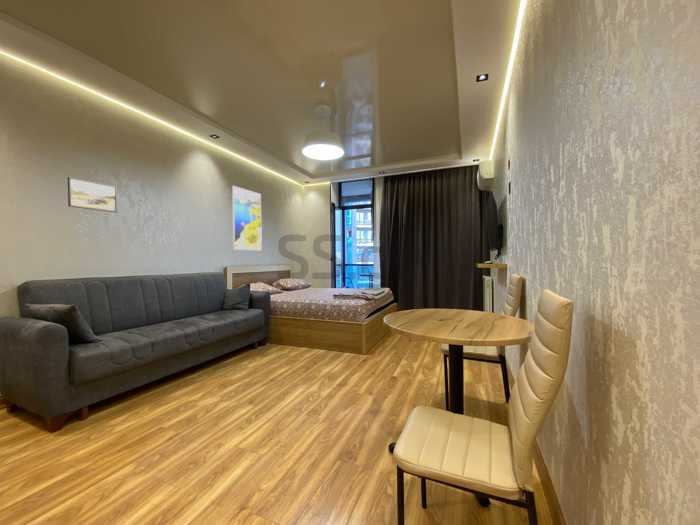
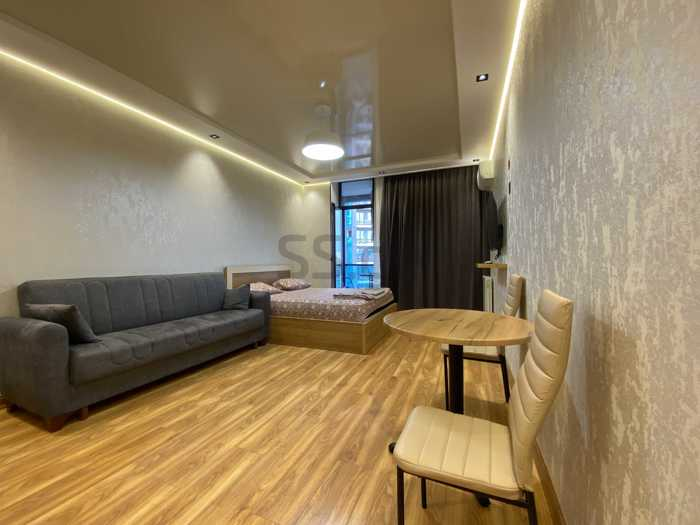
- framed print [67,176,118,213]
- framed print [231,185,263,251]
